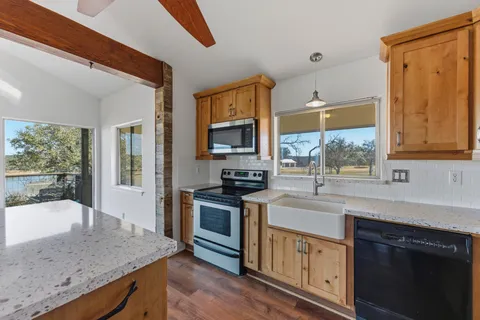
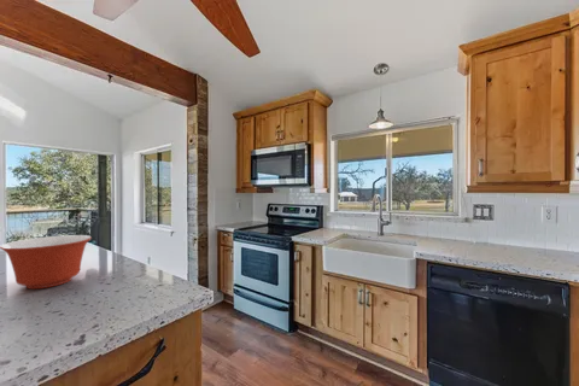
+ mixing bowl [0,234,93,290]
